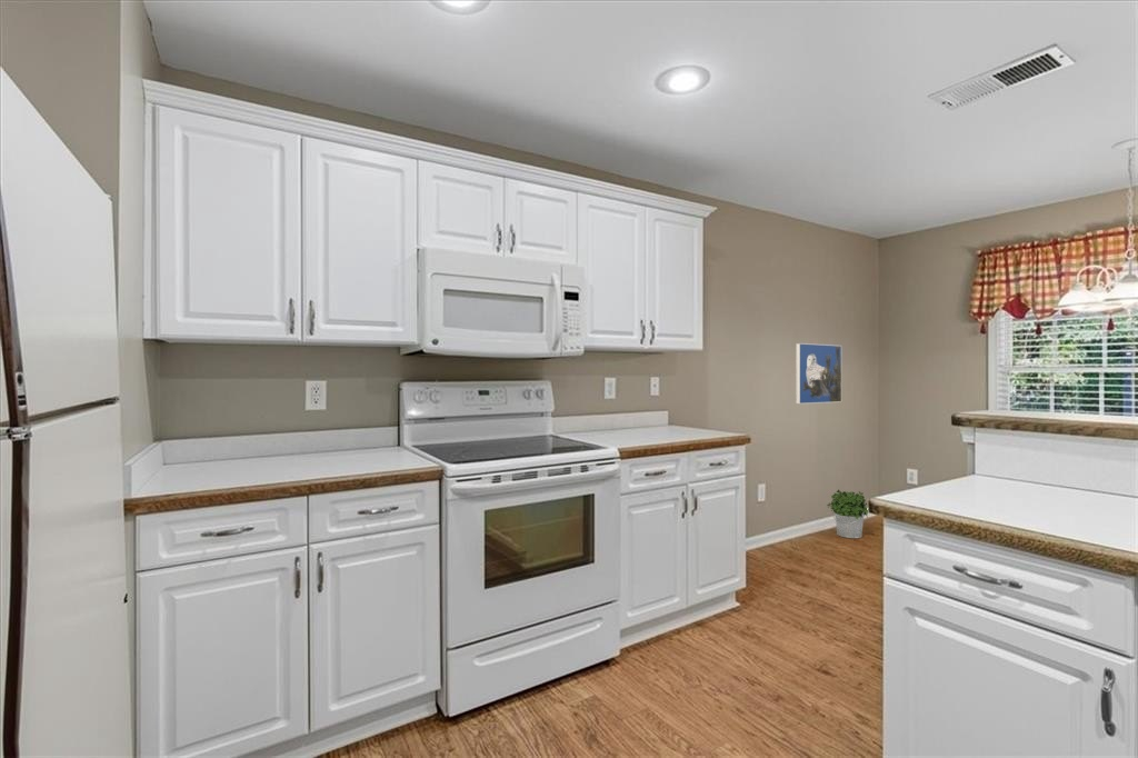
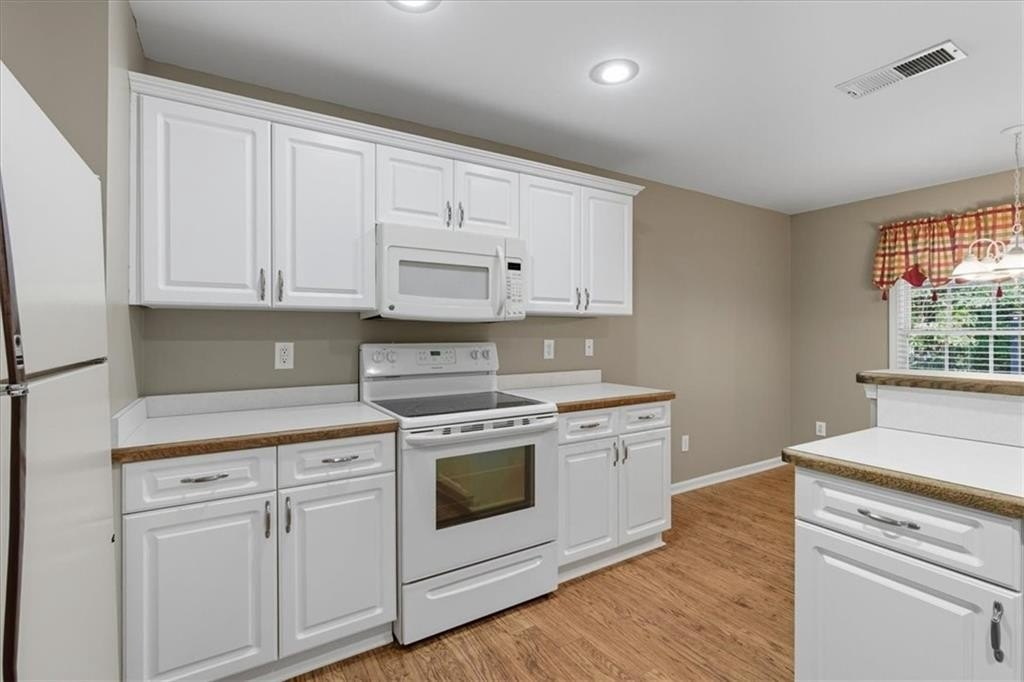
- potted plant [826,488,869,539]
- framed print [795,342,842,405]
